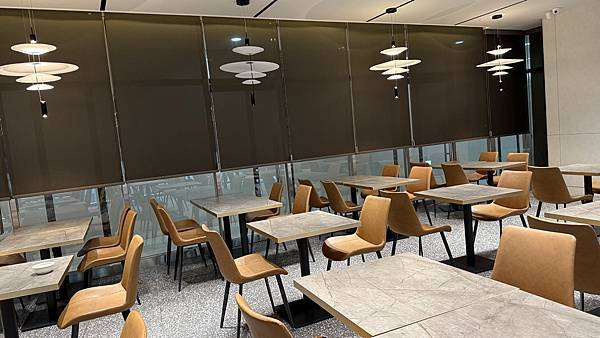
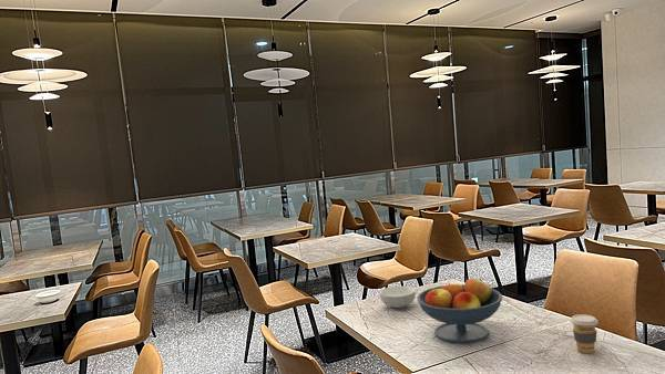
+ fruit bowl [416,277,503,344]
+ cereal bowl [379,285,417,309]
+ coffee cup [570,313,600,354]
